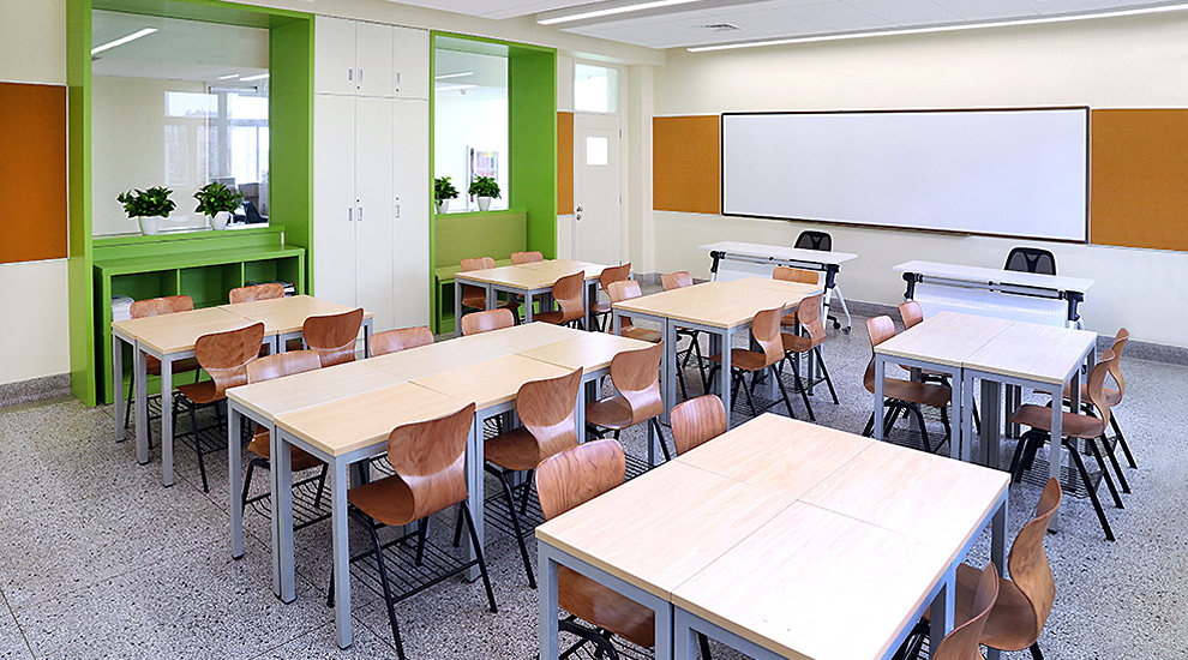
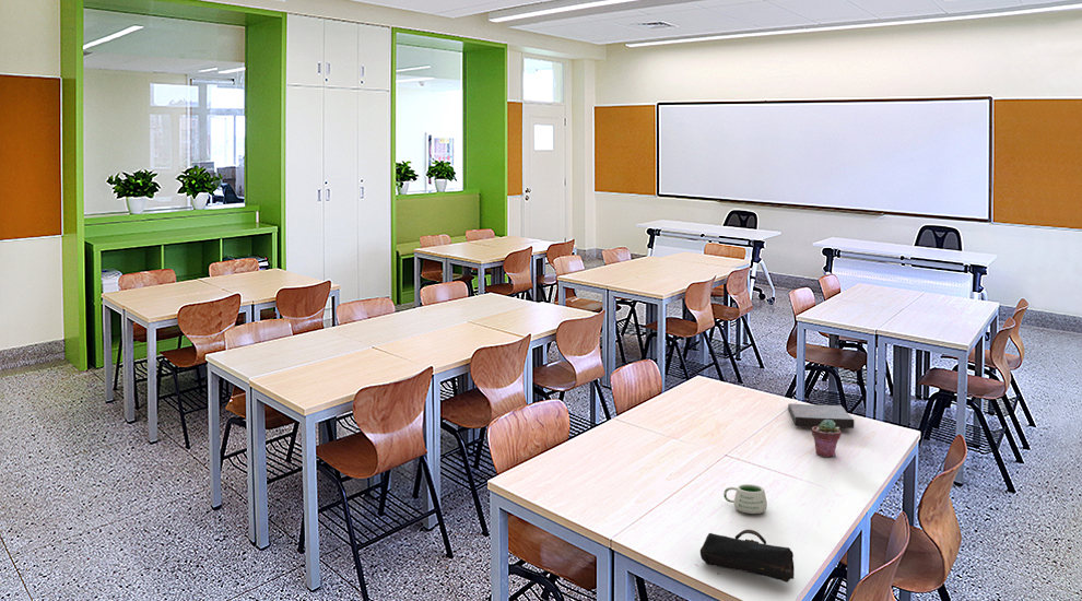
+ potted succulent [811,420,842,458]
+ book [787,402,855,429]
+ pencil case [699,529,796,584]
+ mug [722,483,768,515]
